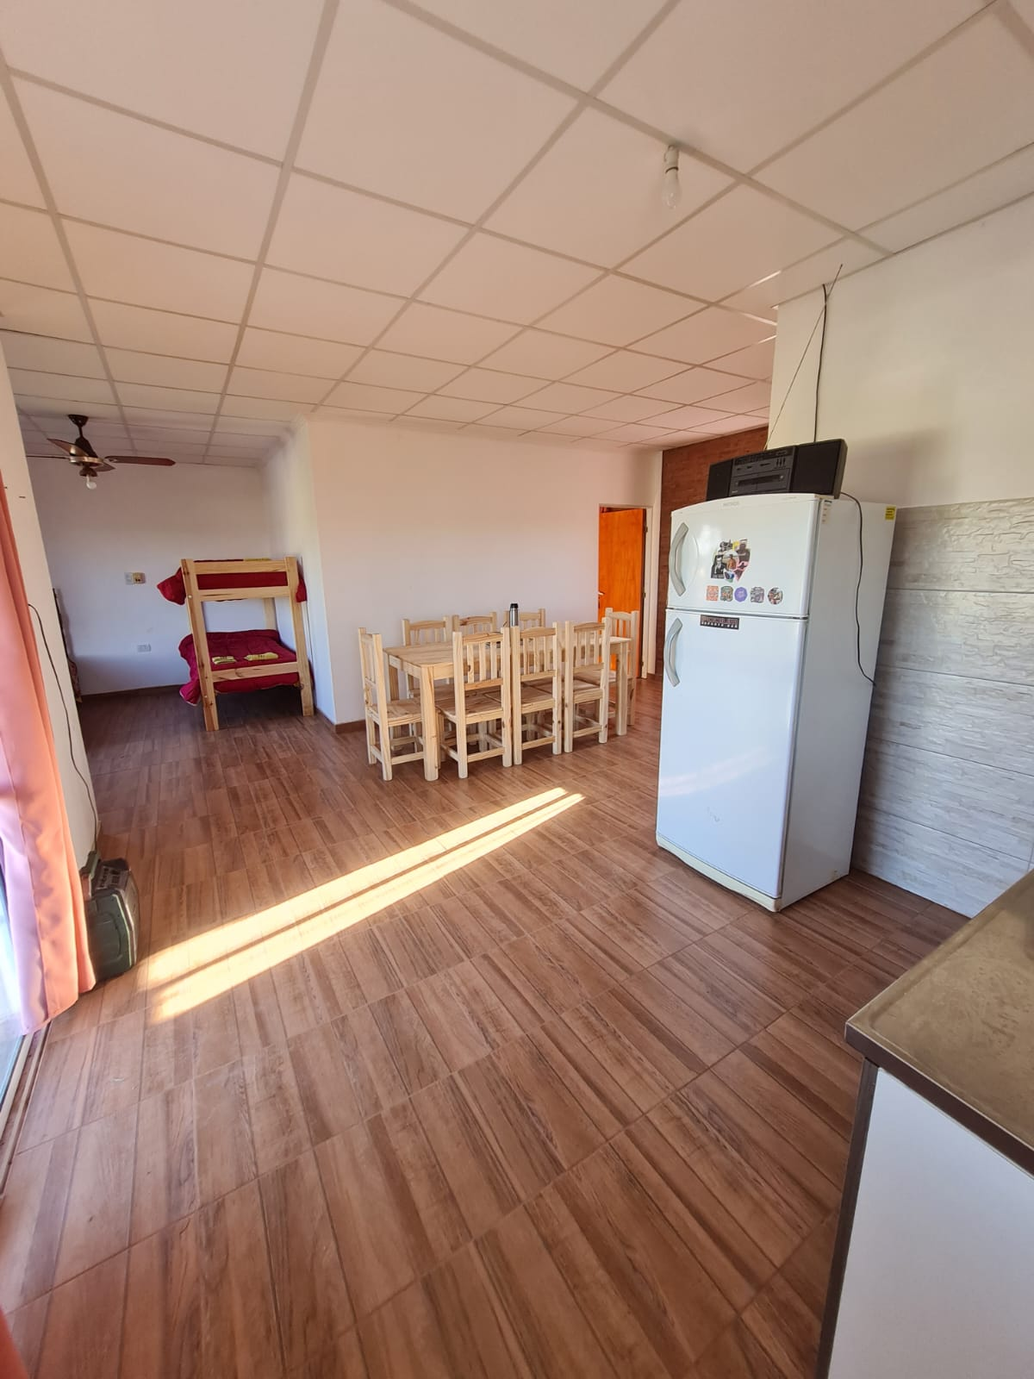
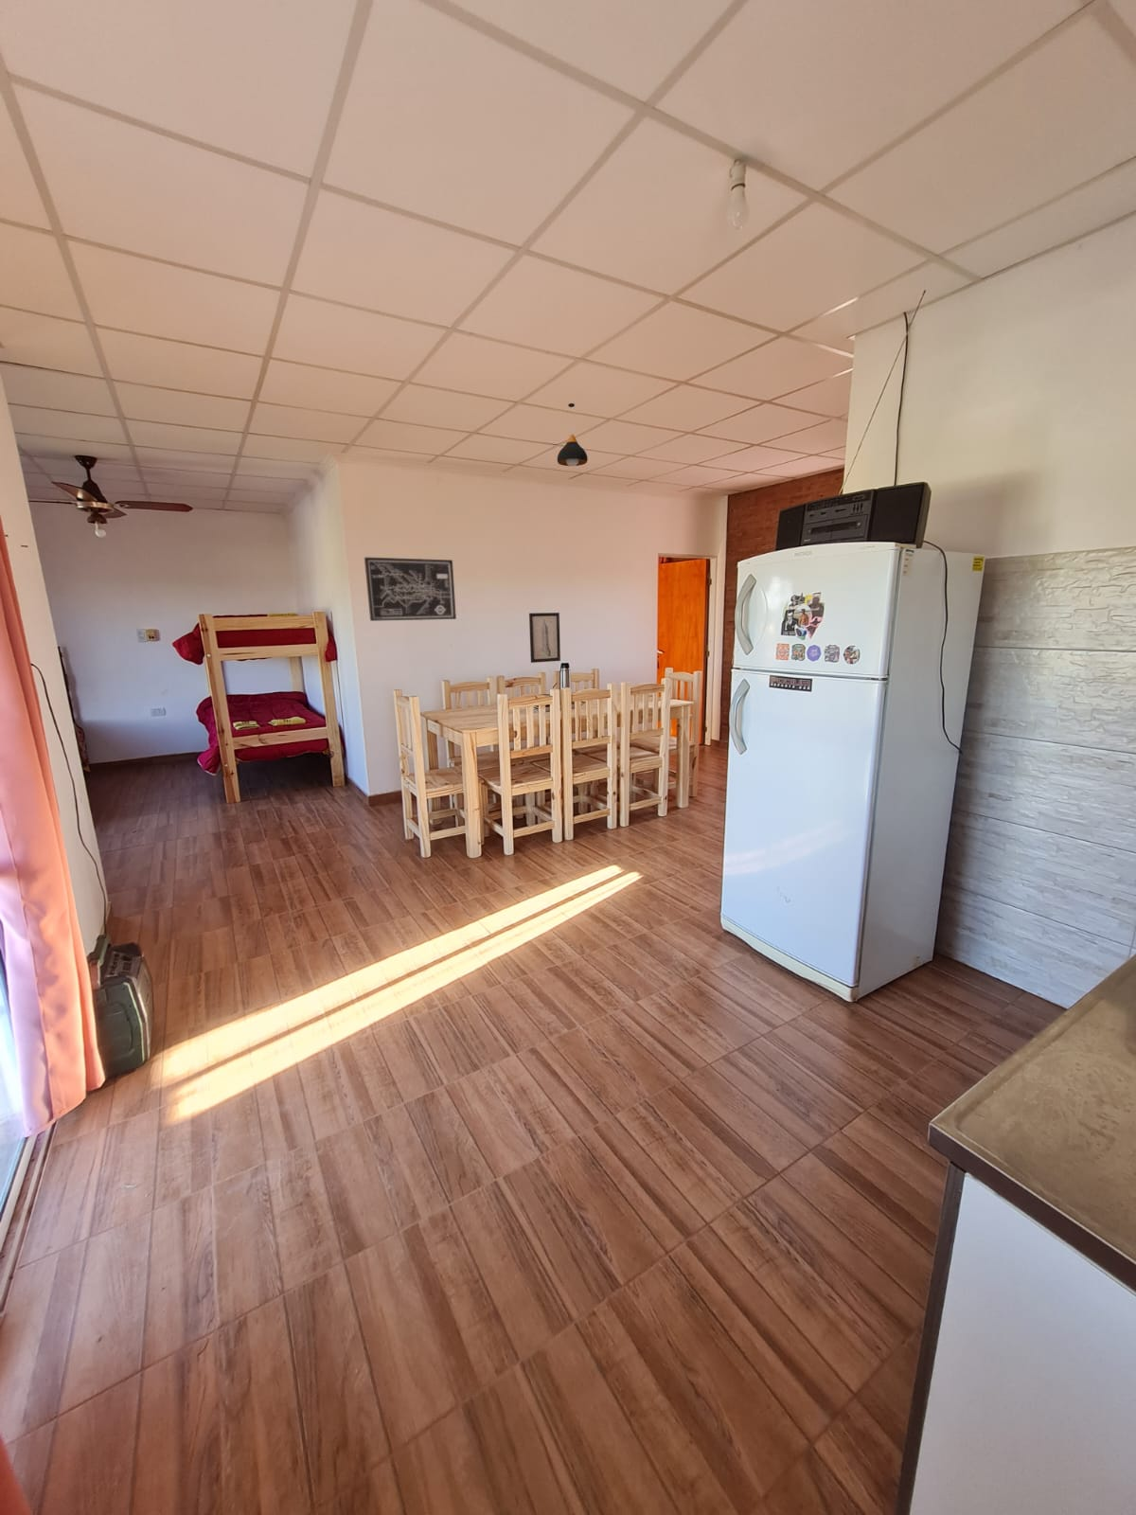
+ wall art [364,556,457,622]
+ pendant light [556,402,588,466]
+ wall art [529,612,561,663]
